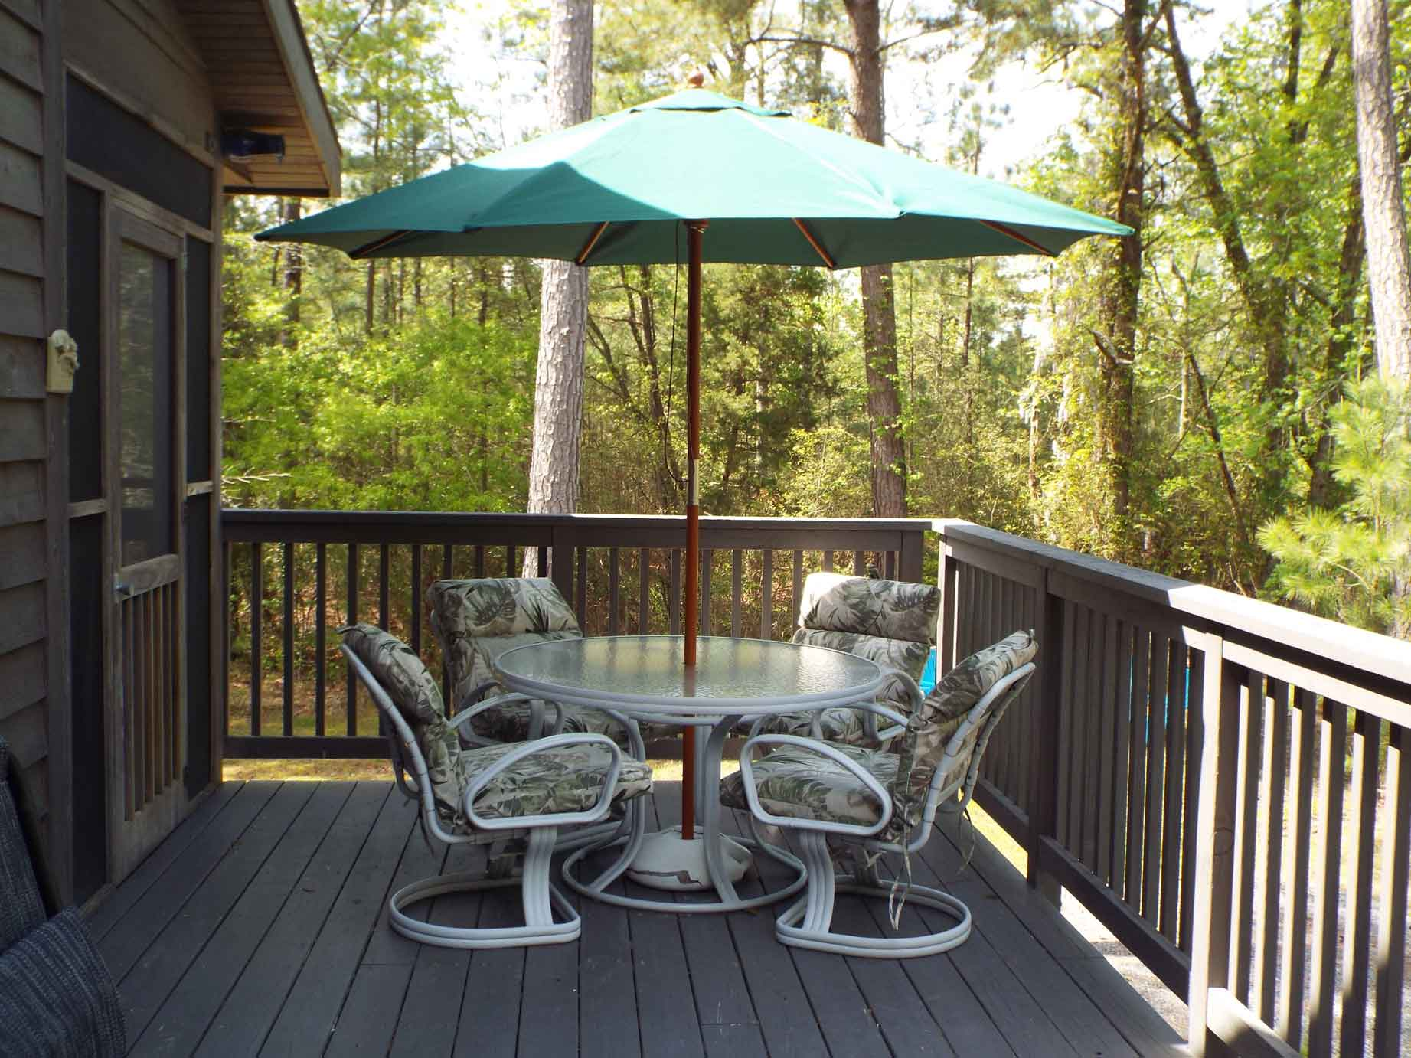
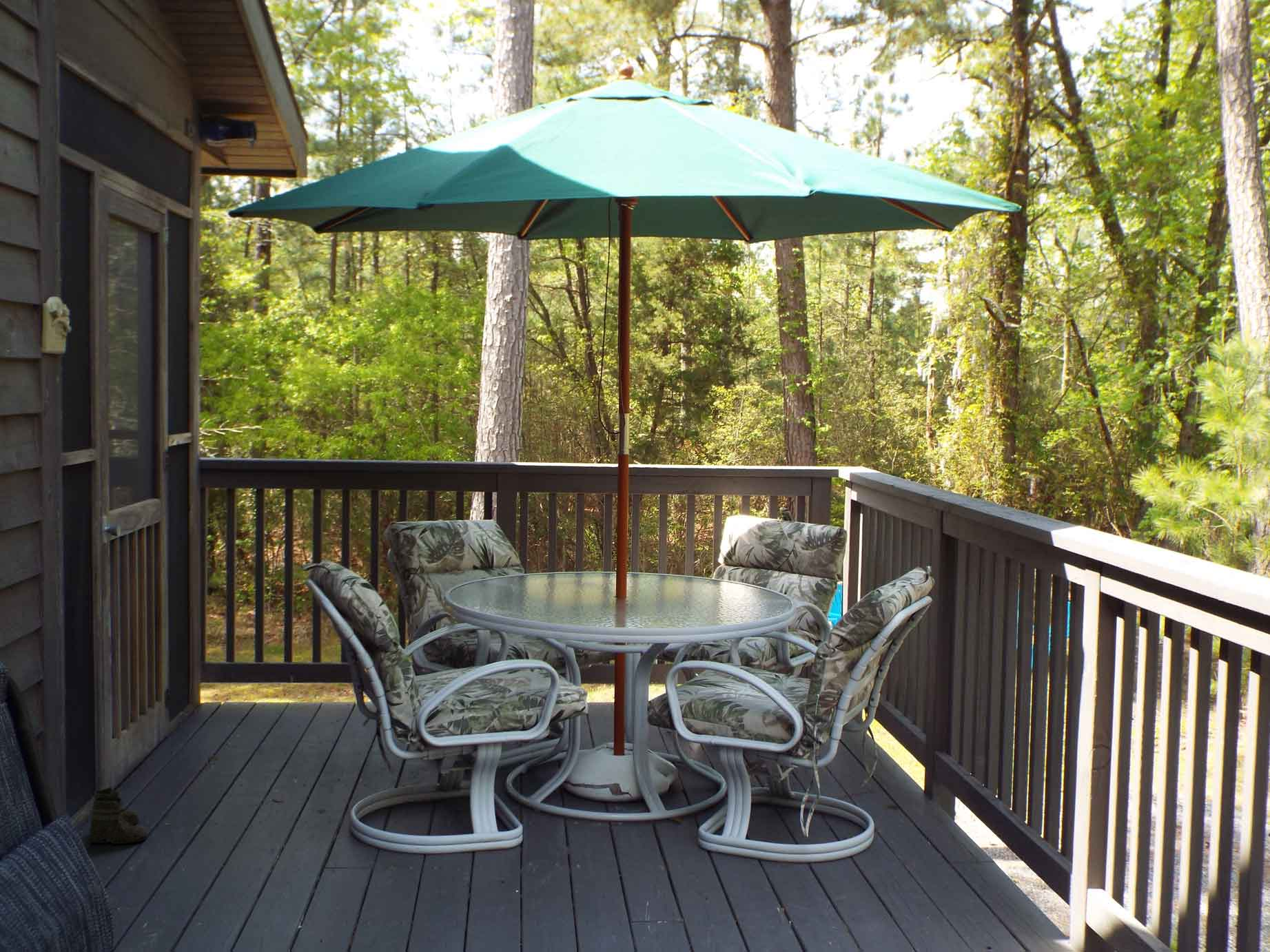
+ boots [88,786,149,851]
